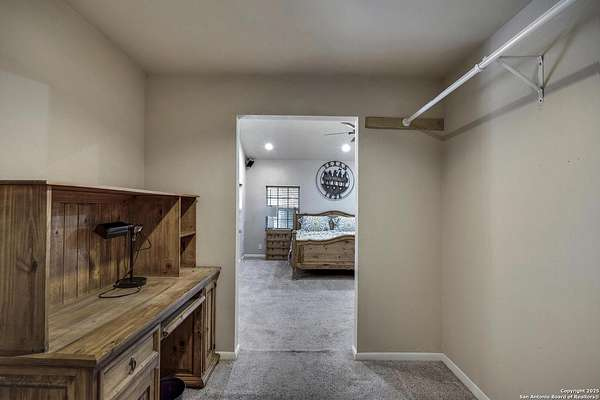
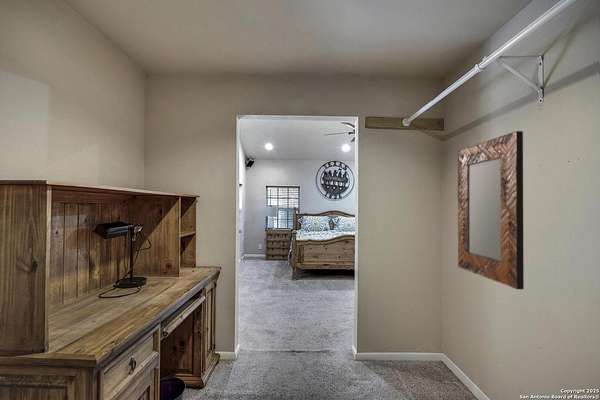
+ home mirror [457,130,525,290]
